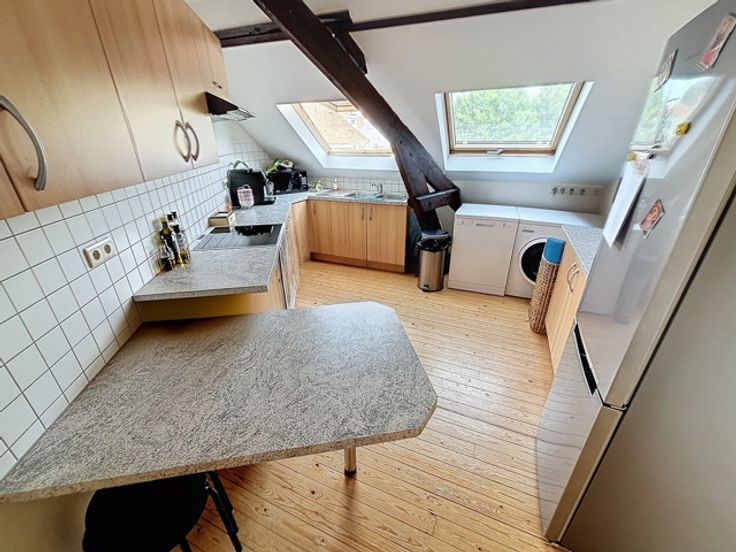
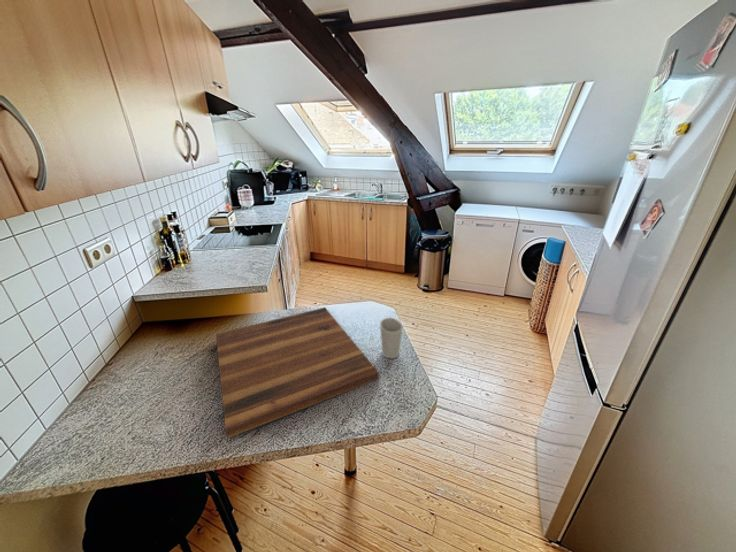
+ cutting board [215,306,380,439]
+ cup [379,317,404,359]
